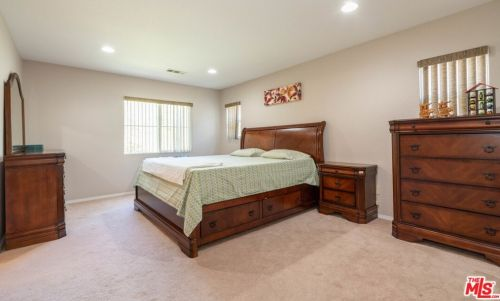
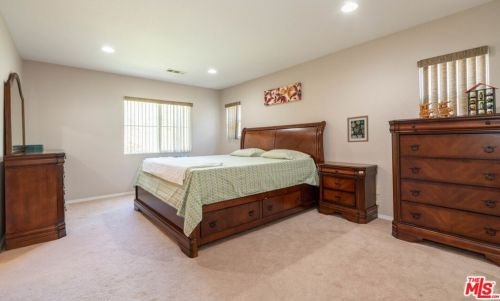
+ wall art [346,114,370,143]
